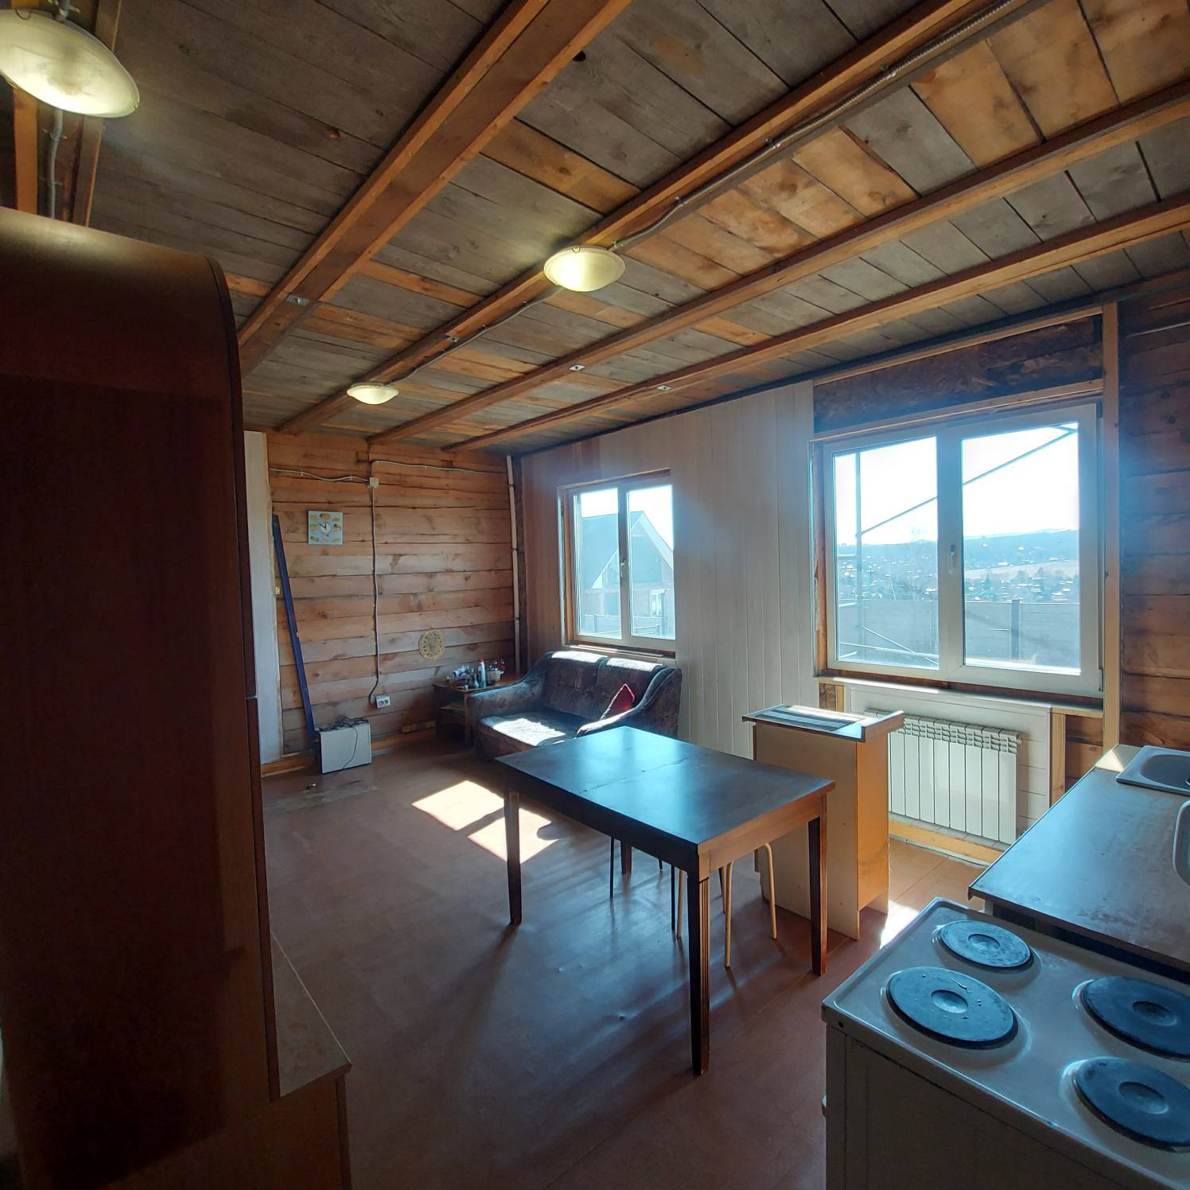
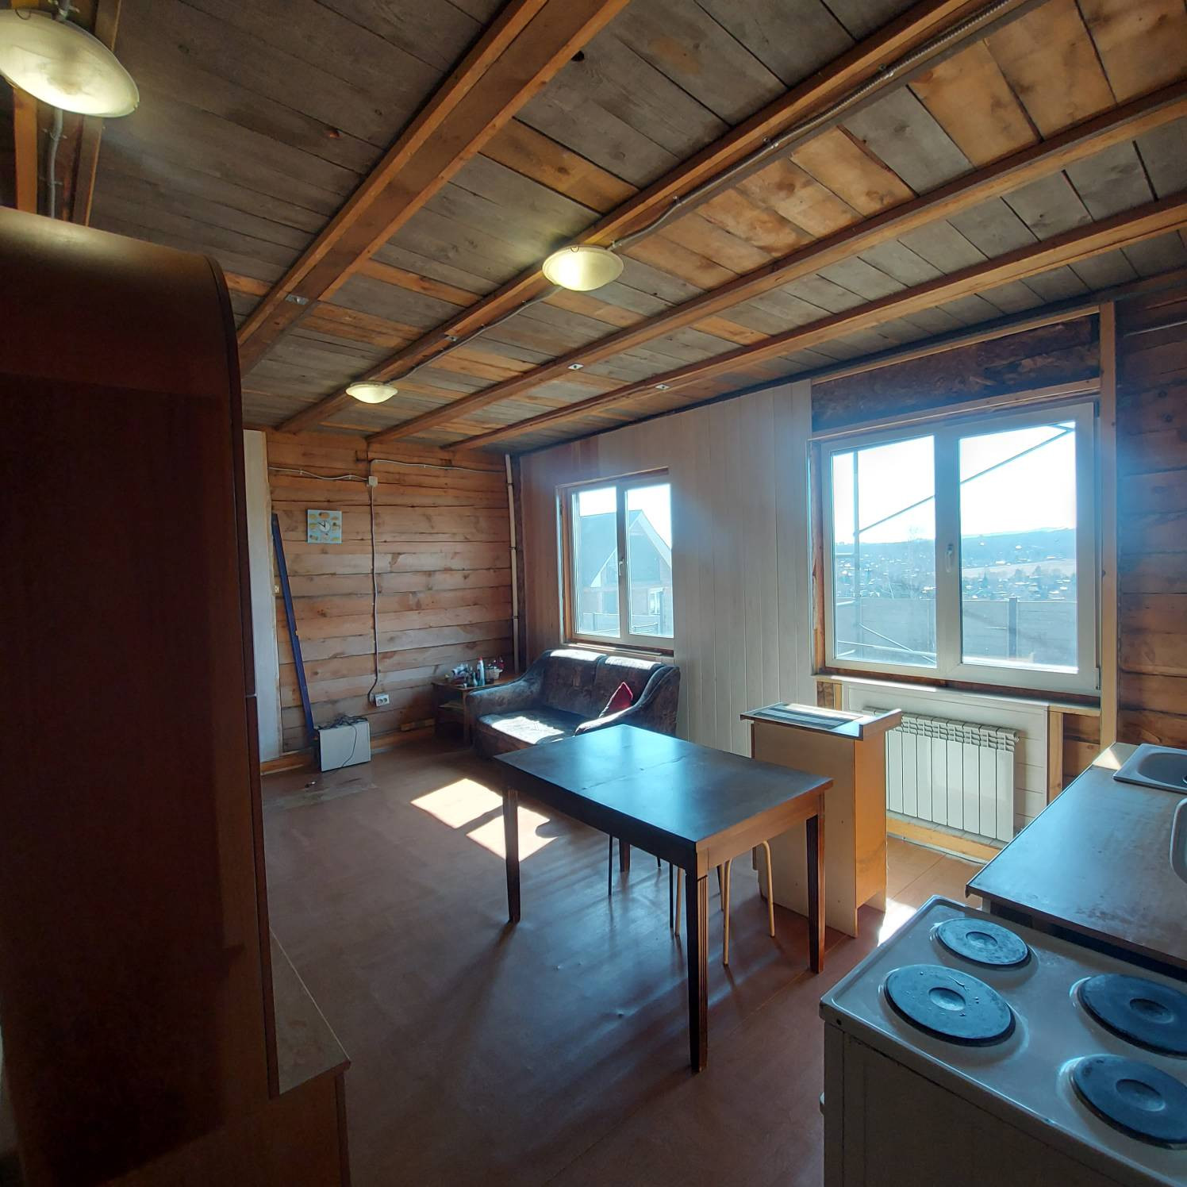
- decorative plate [417,629,446,661]
